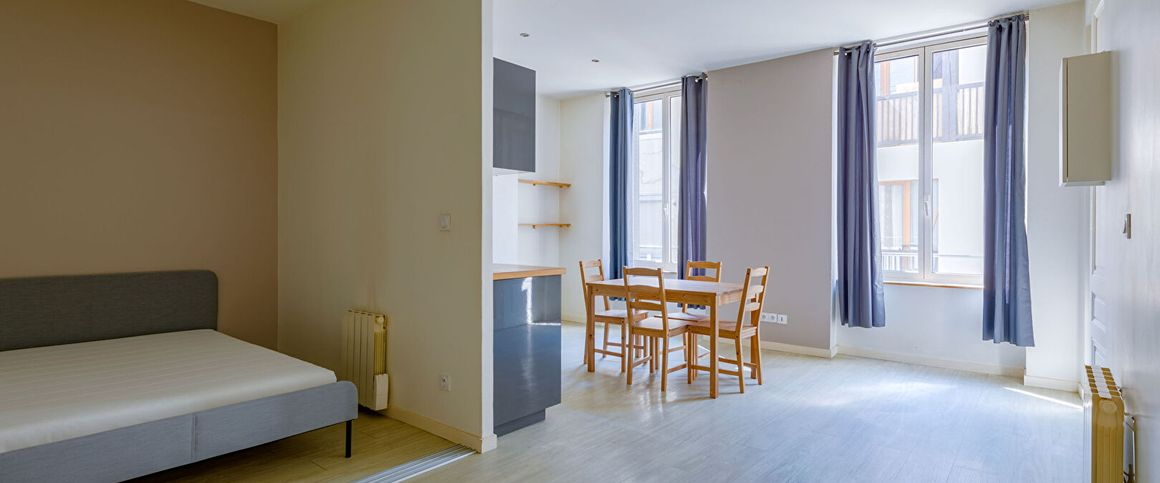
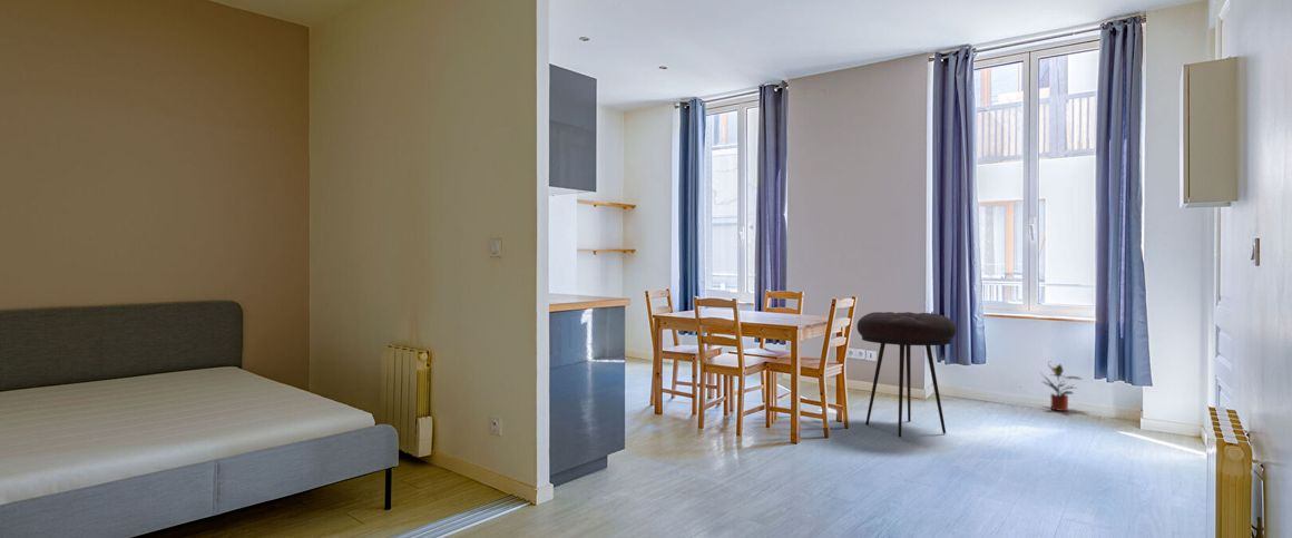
+ potted plant [1040,362,1083,412]
+ stool [855,311,958,438]
